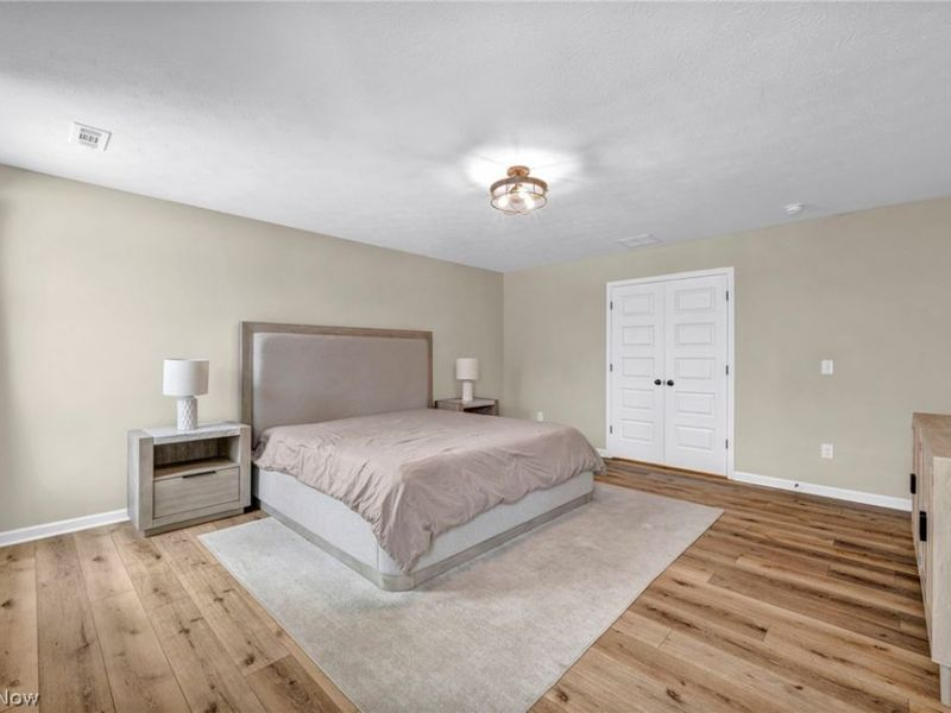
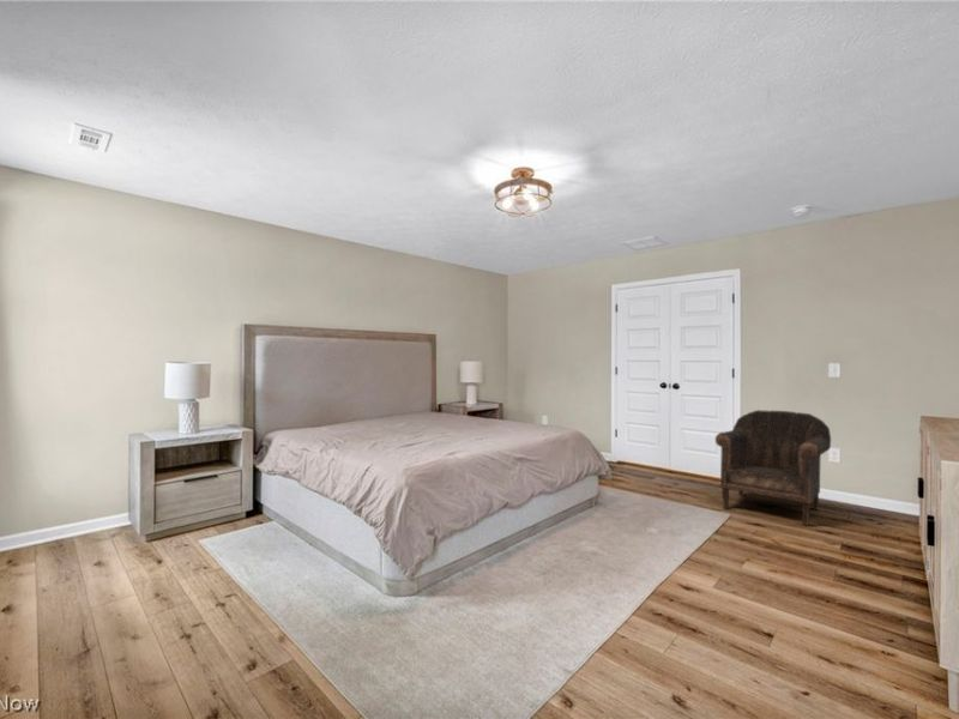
+ armchair [714,409,832,526]
